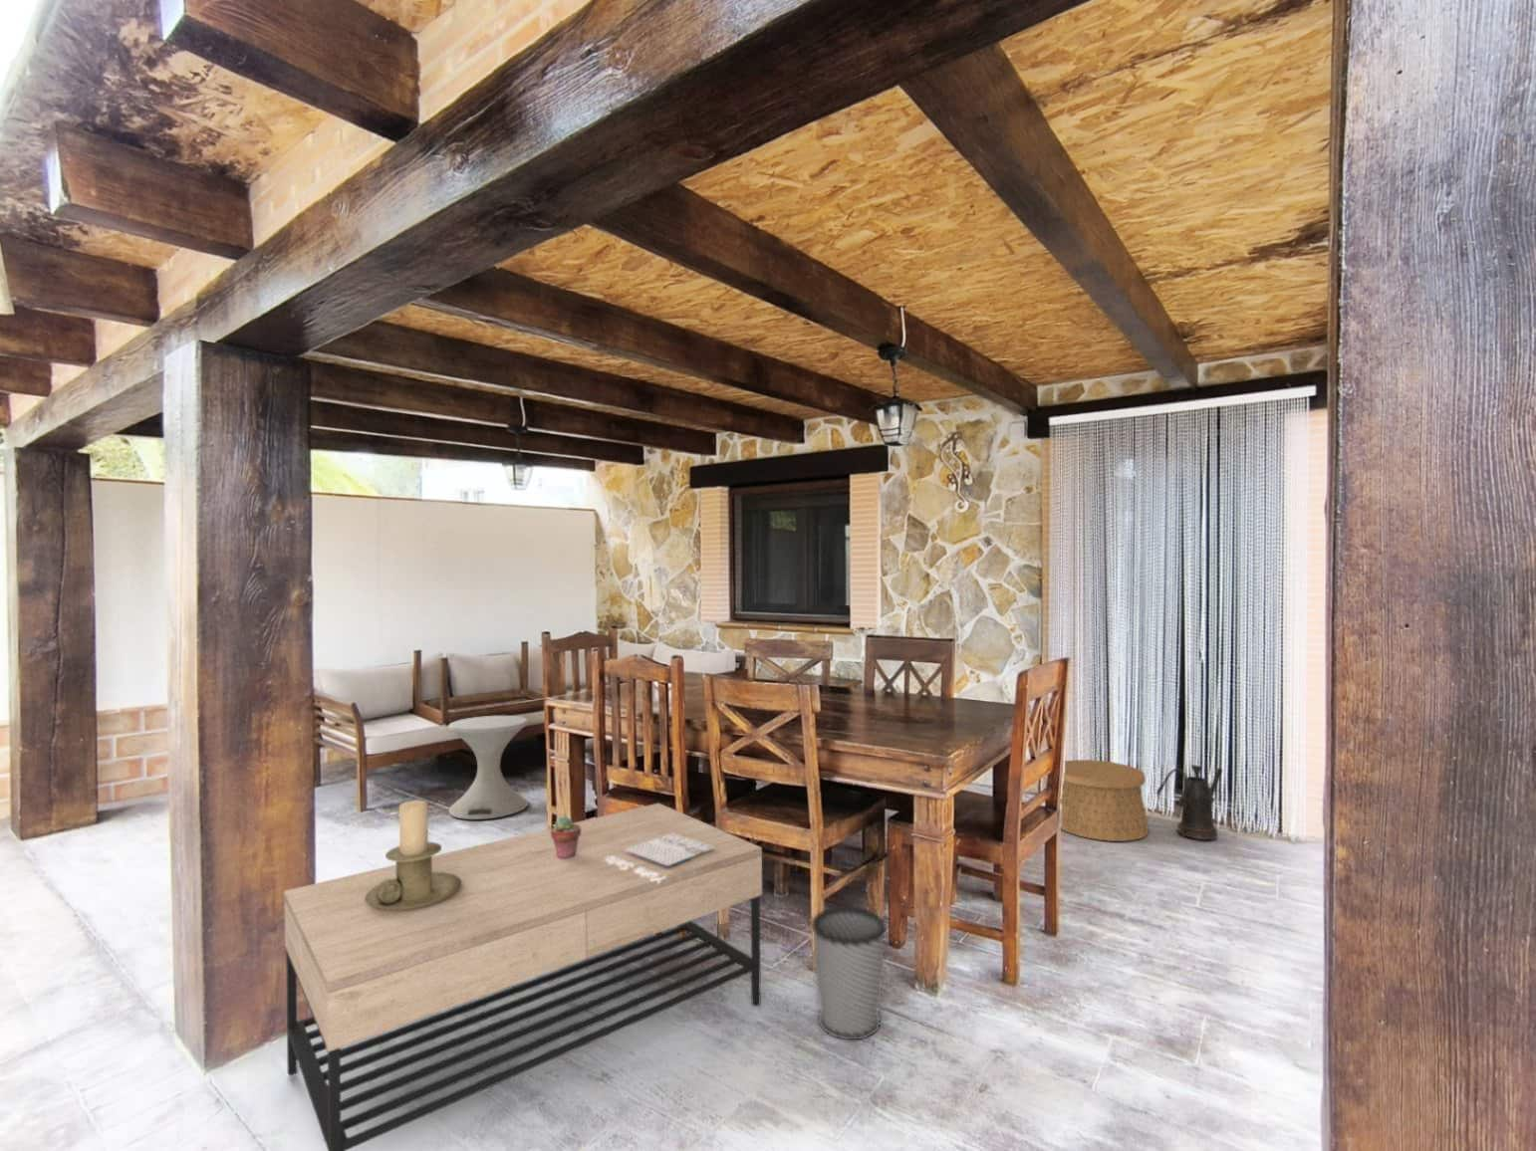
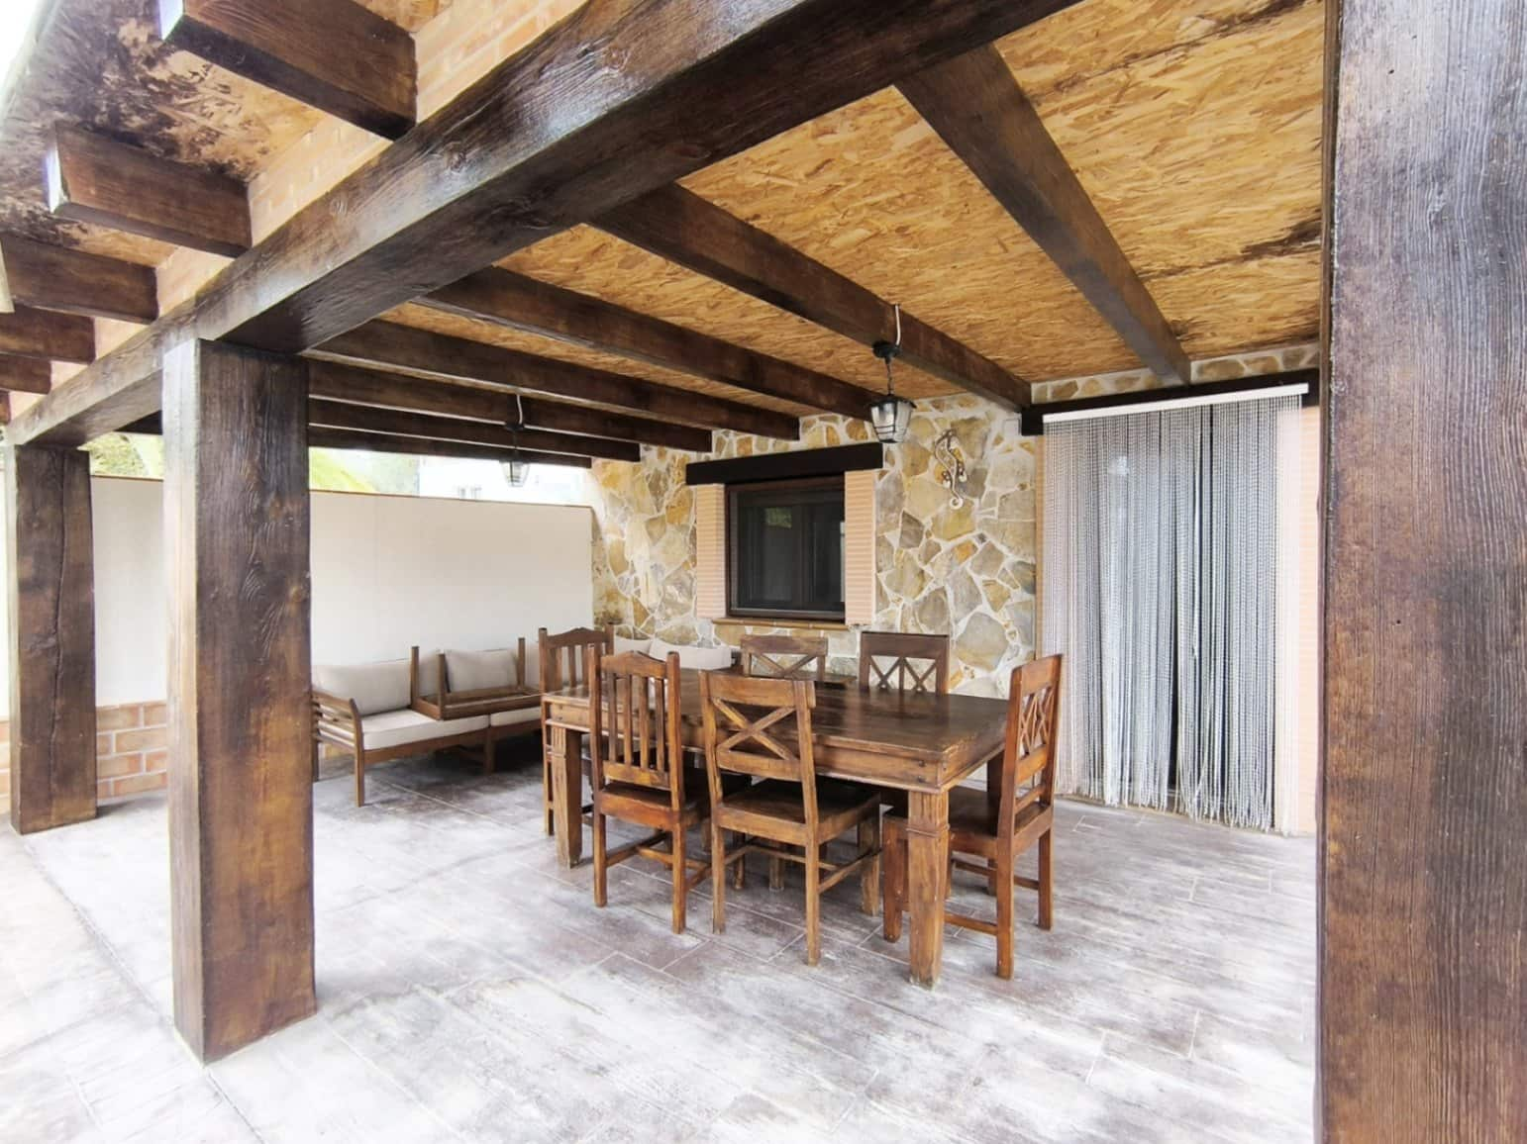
- potted succulent [550,815,581,860]
- side table [447,715,529,821]
- candle holder [364,799,461,910]
- basket [1059,759,1149,843]
- watering can [1155,764,1223,841]
- magazine [606,833,715,884]
- wastebasket [810,906,888,1041]
- coffee table [283,803,763,1151]
